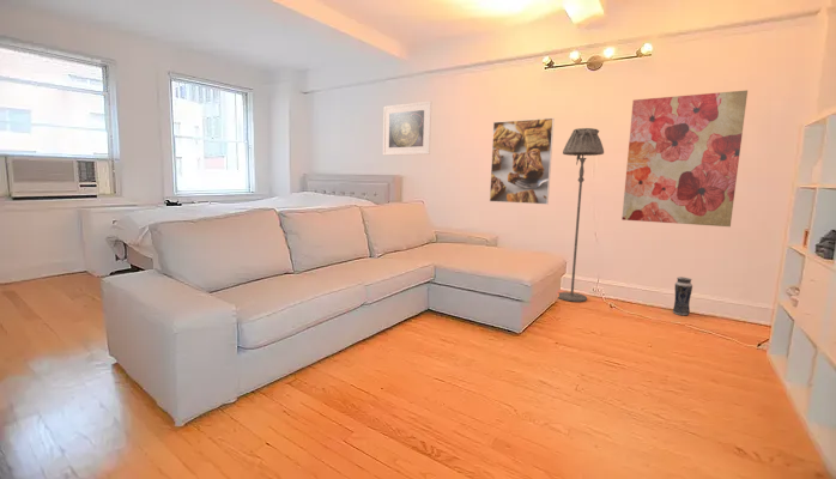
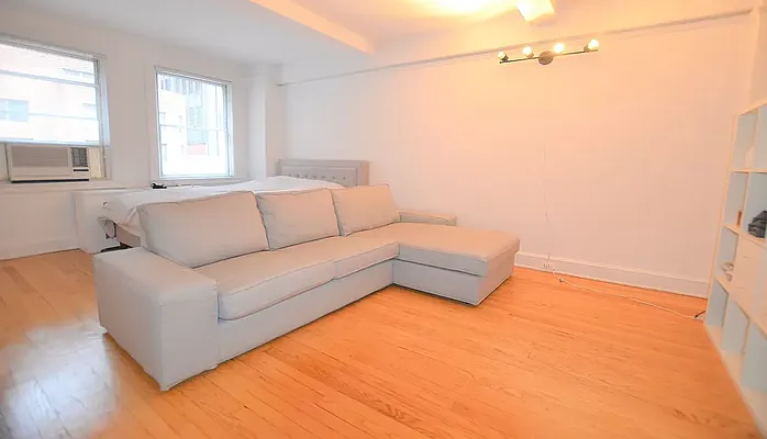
- floor lamp [557,127,605,303]
- vase [672,275,693,317]
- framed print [382,101,432,157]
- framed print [489,117,556,206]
- wall art [620,90,749,228]
